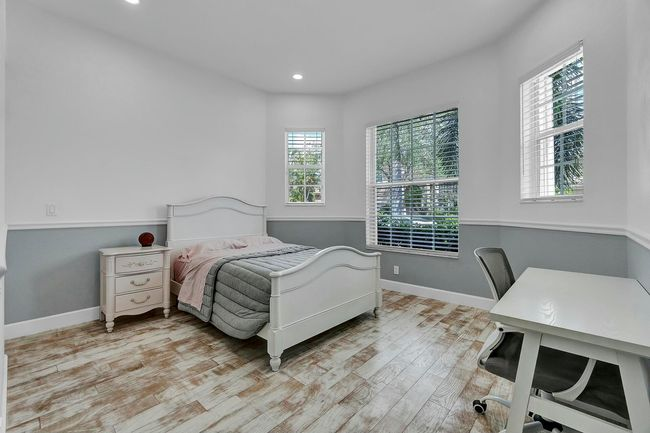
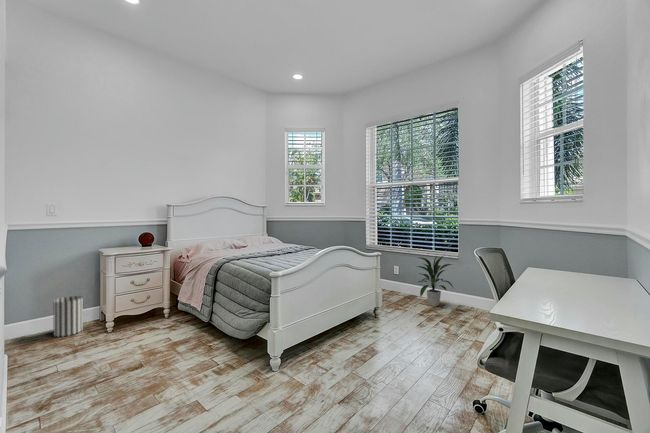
+ indoor plant [415,255,455,307]
+ wastebasket [53,295,84,338]
